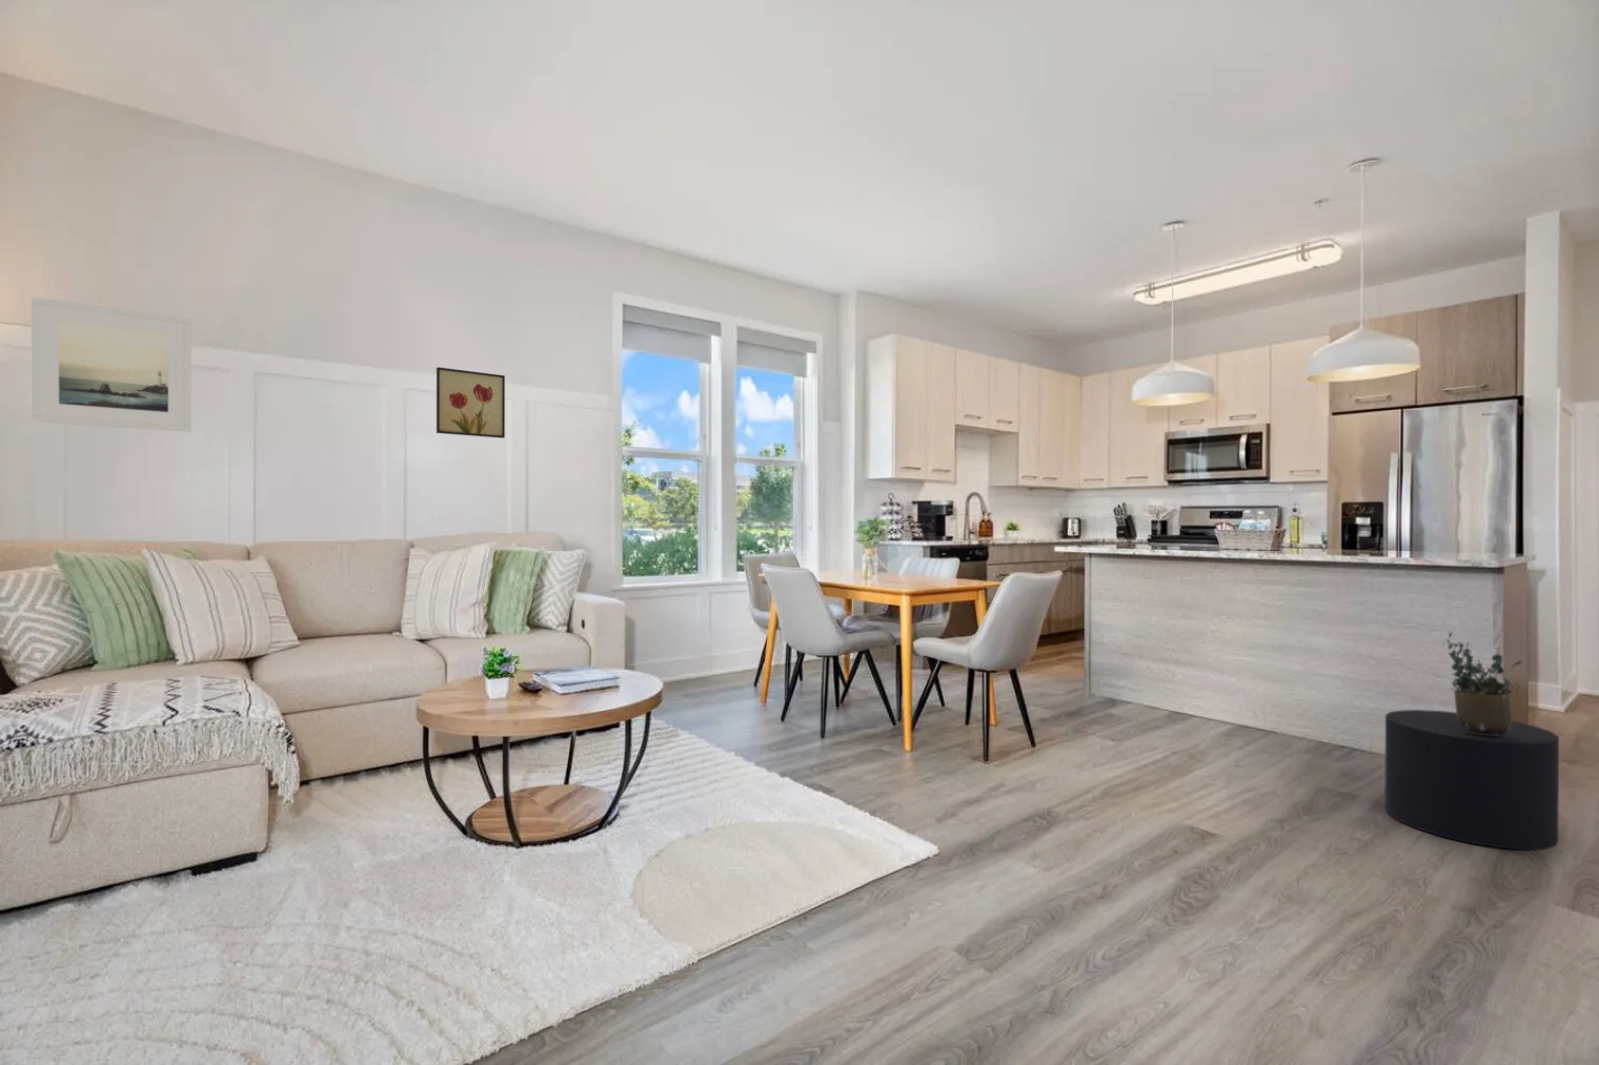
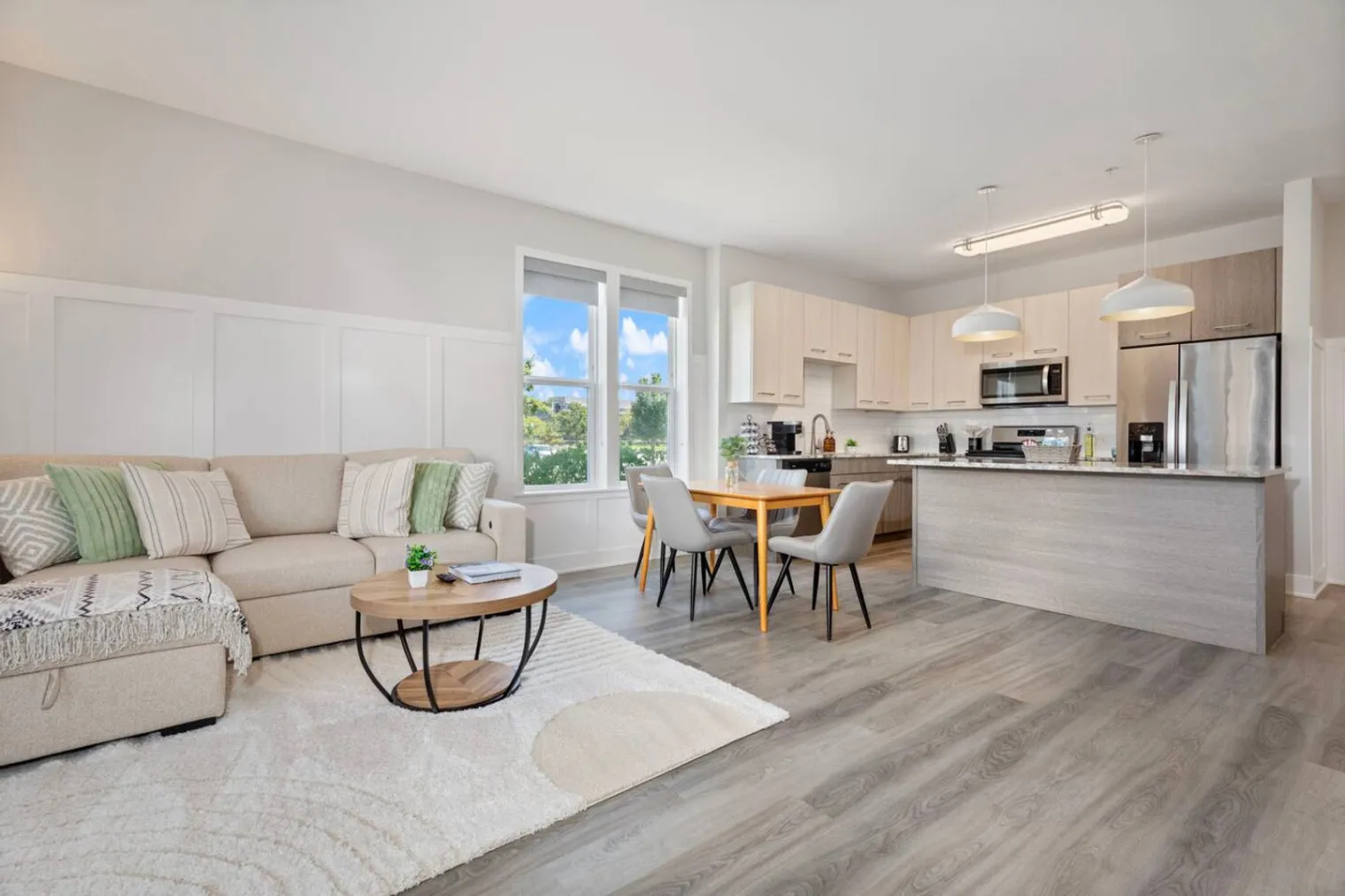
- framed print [31,296,193,433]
- stool [1384,708,1560,851]
- wall art [435,366,506,440]
- potted plant [1441,629,1523,736]
